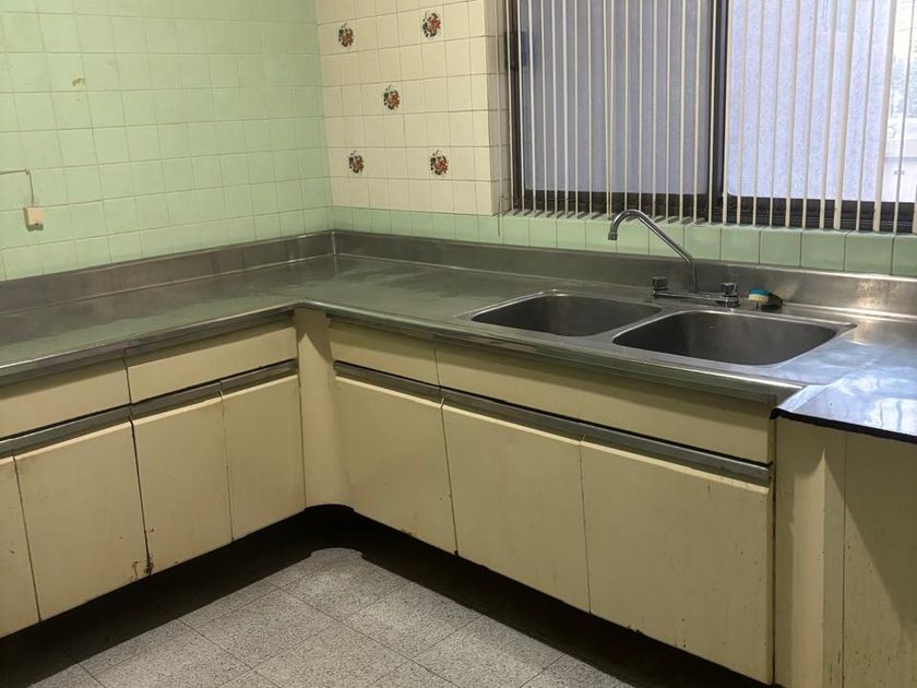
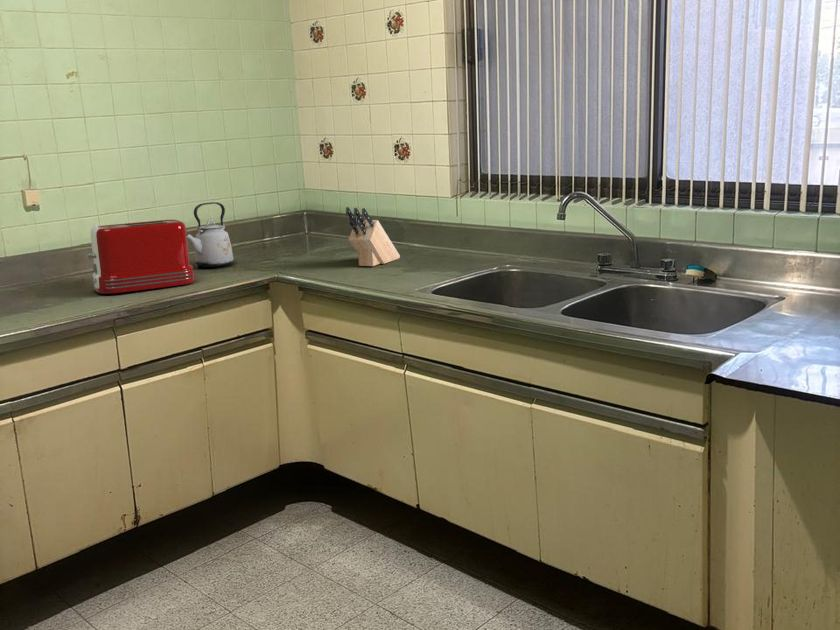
+ knife block [345,206,401,267]
+ kettle [186,201,235,268]
+ toaster [86,219,195,295]
